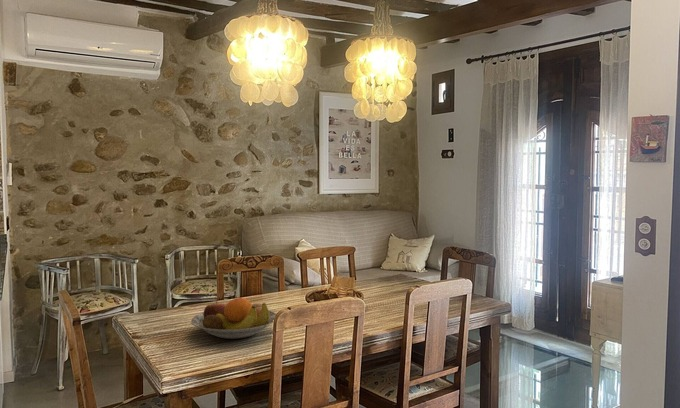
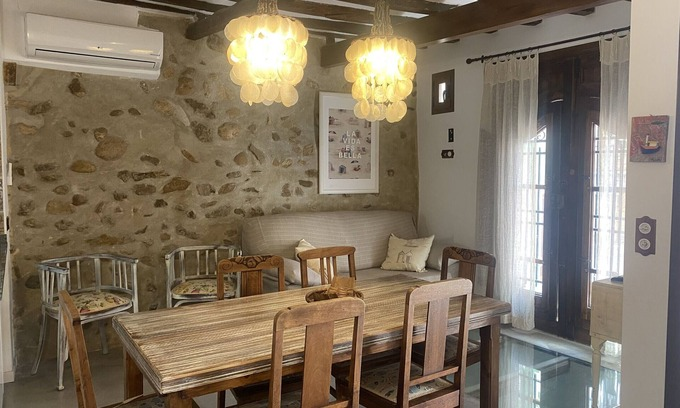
- fruit bowl [190,296,277,340]
